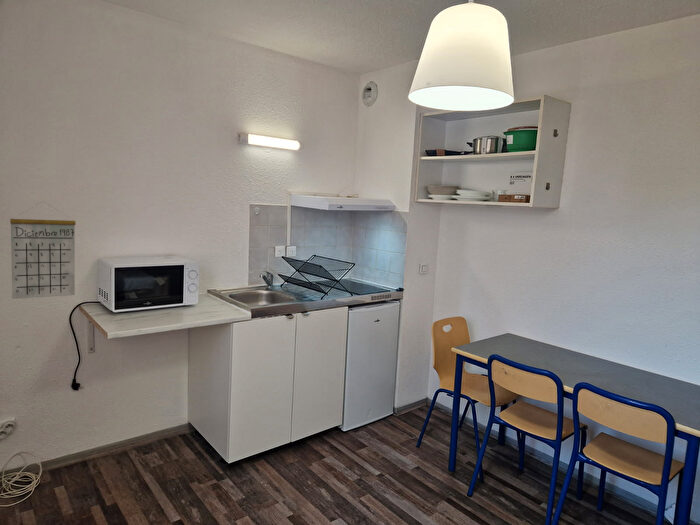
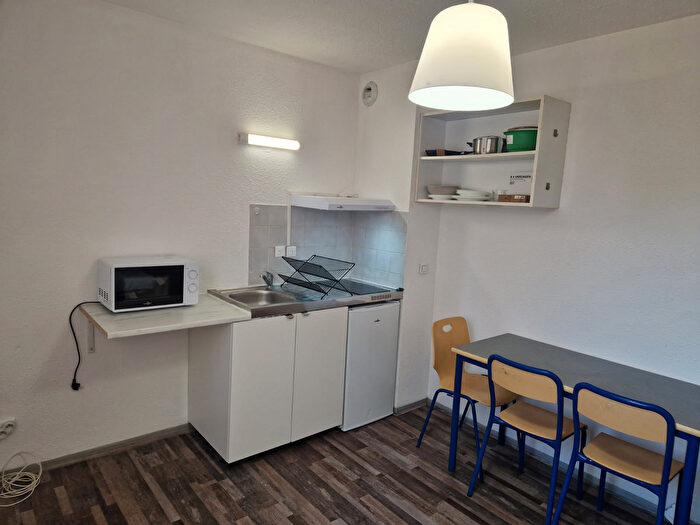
- calendar [9,200,77,300]
